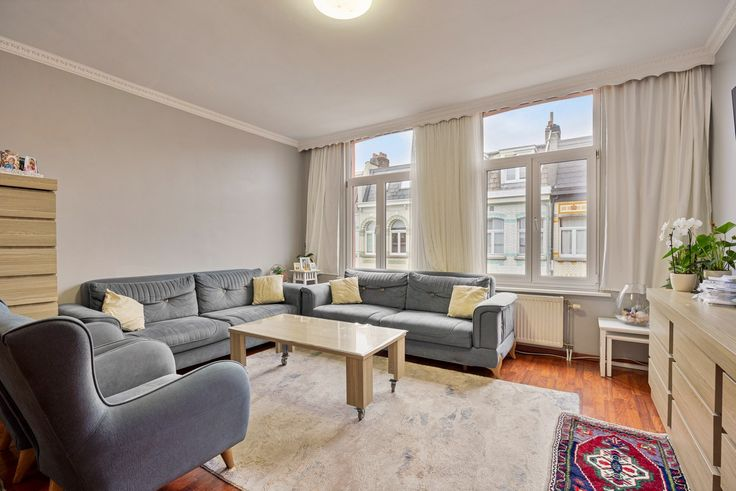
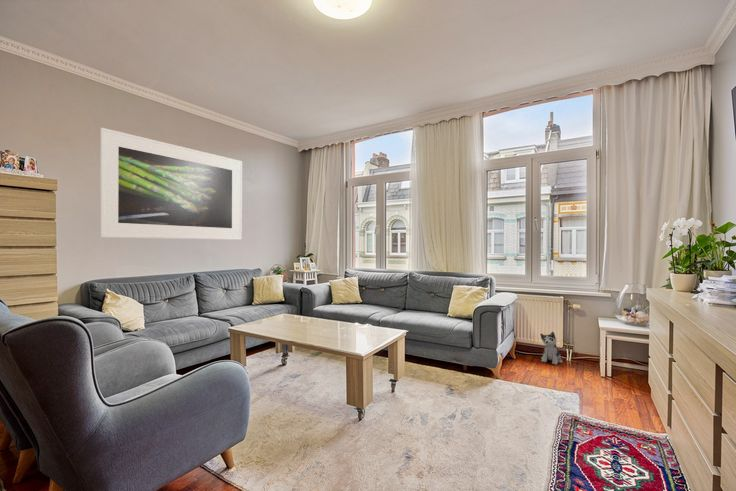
+ plush toy [539,331,563,366]
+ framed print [99,127,243,241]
